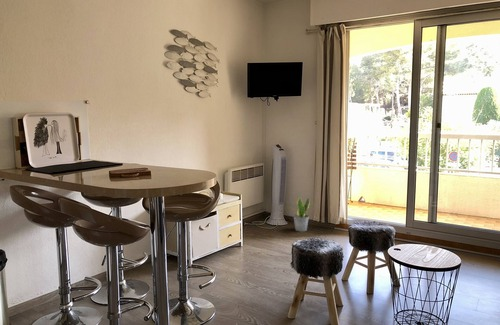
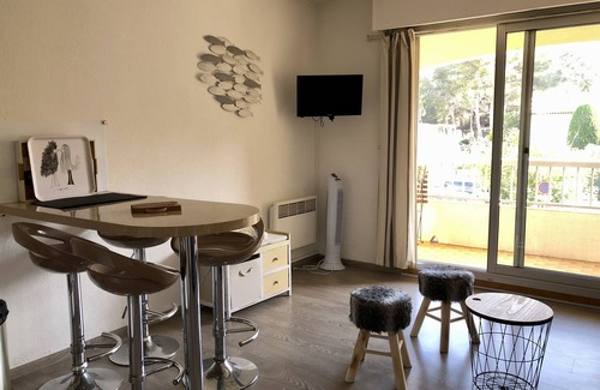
- potted plant [292,196,310,233]
